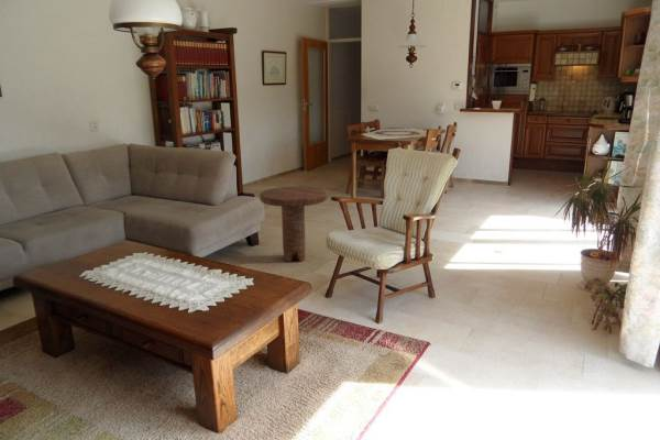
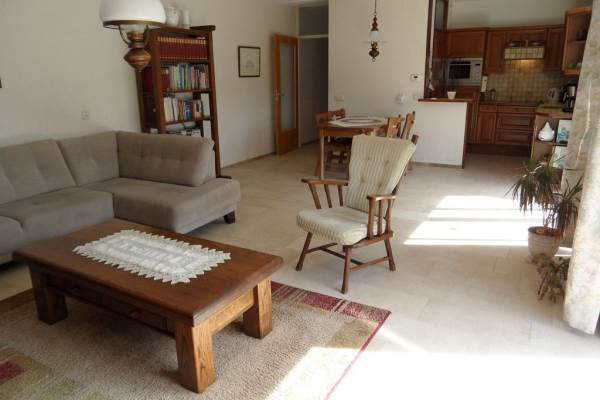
- side table [258,186,328,263]
